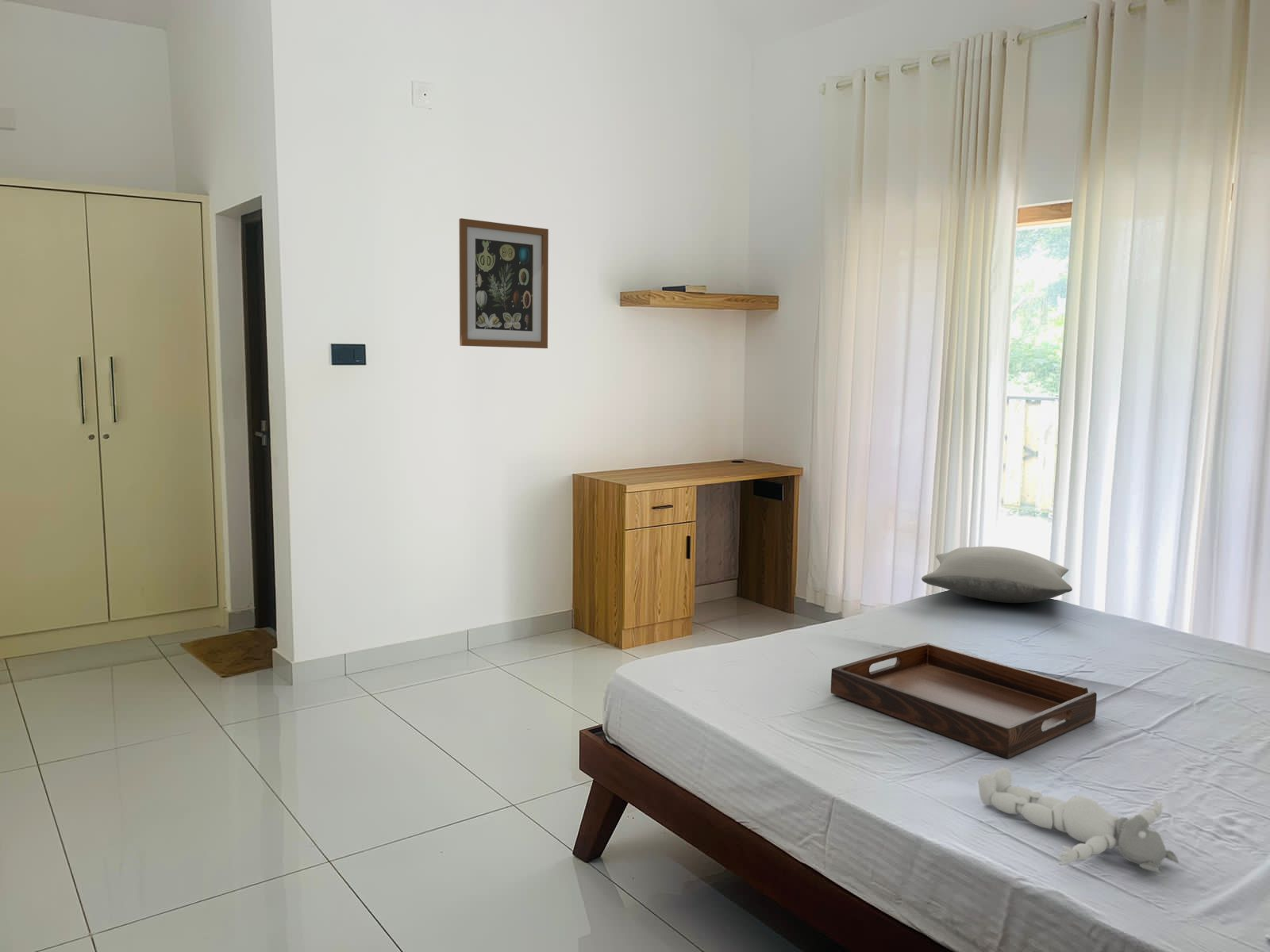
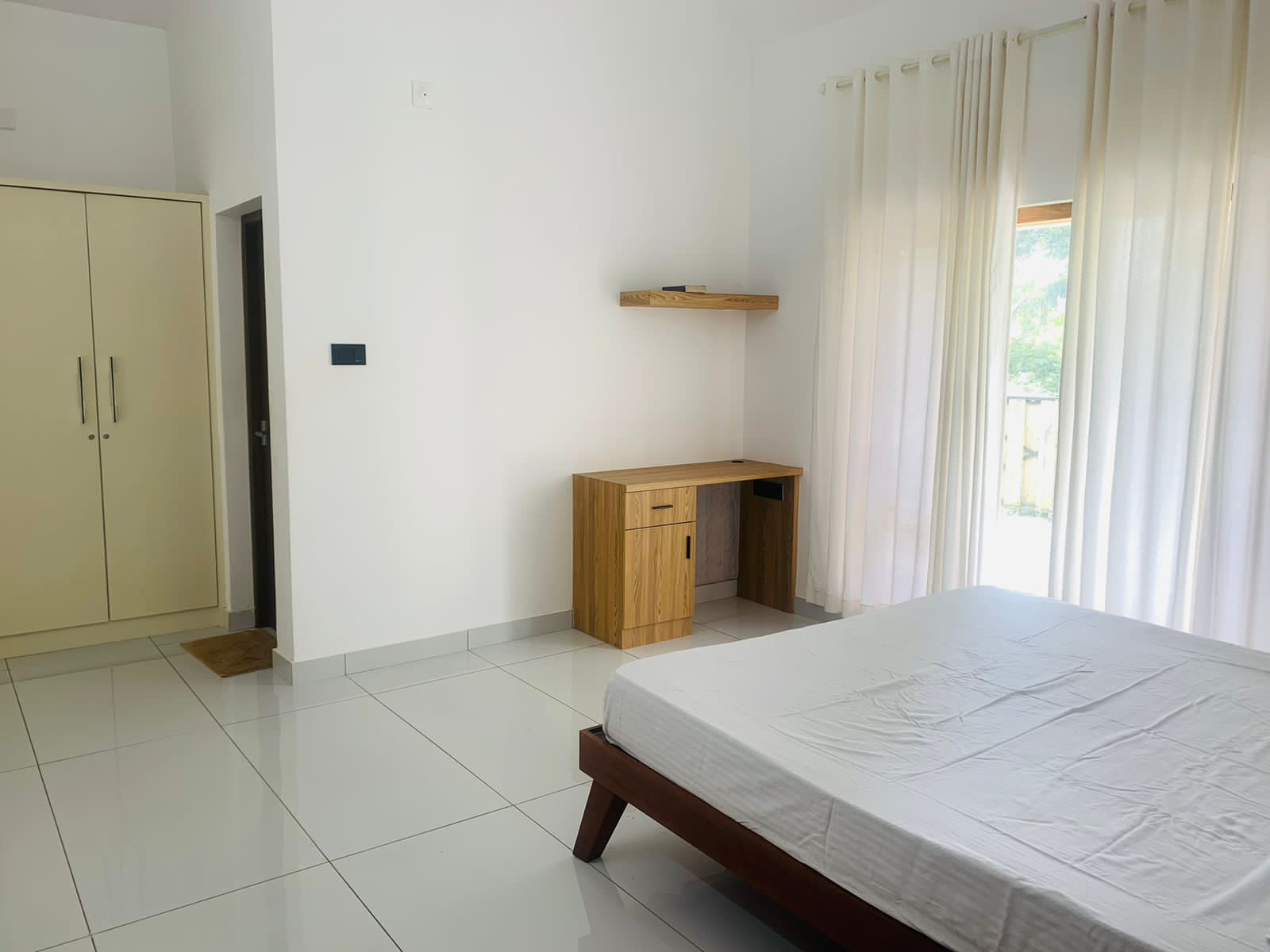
- teddy bear [978,766,1180,875]
- serving tray [830,642,1098,759]
- wall art [459,217,549,349]
- pillow [921,546,1073,604]
